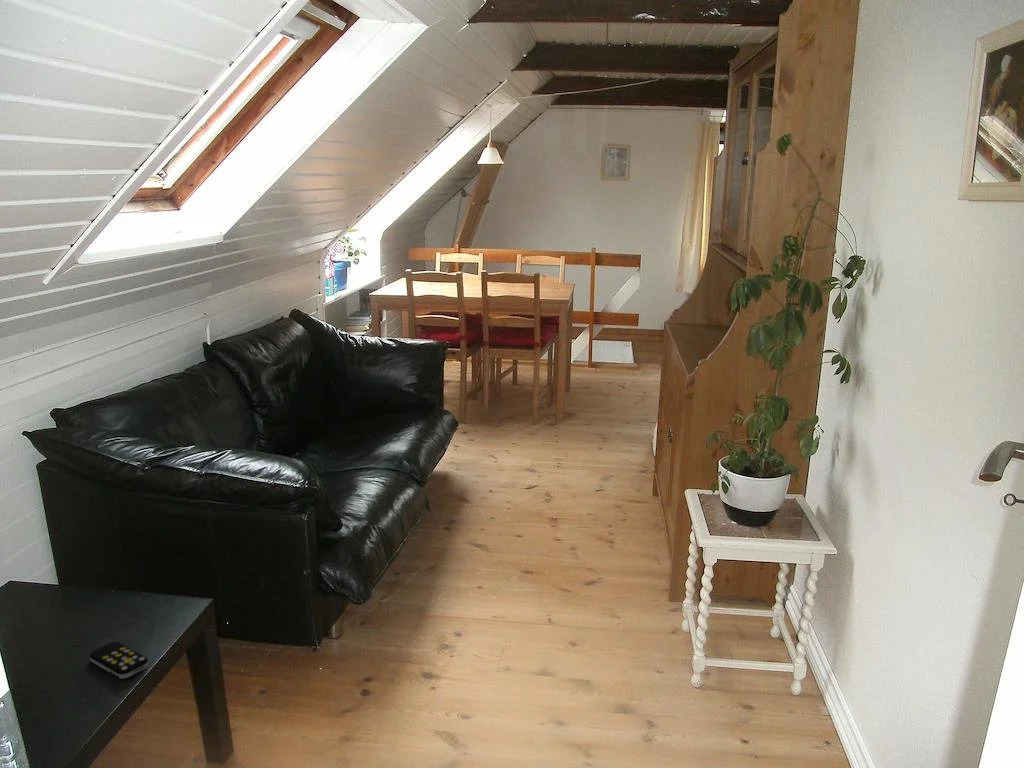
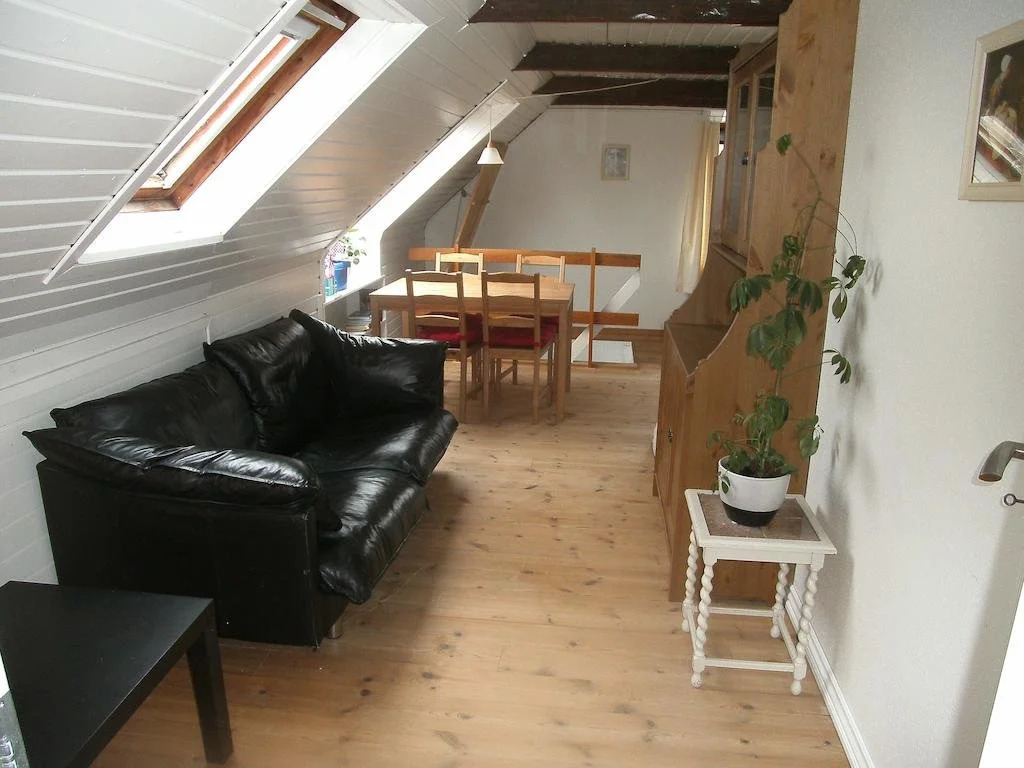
- remote control [89,641,149,680]
